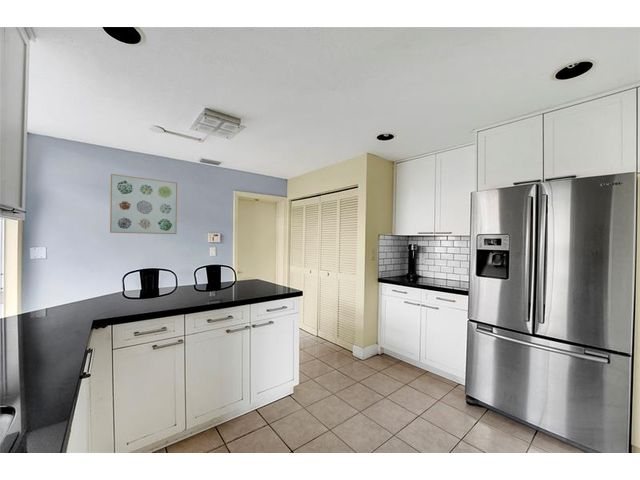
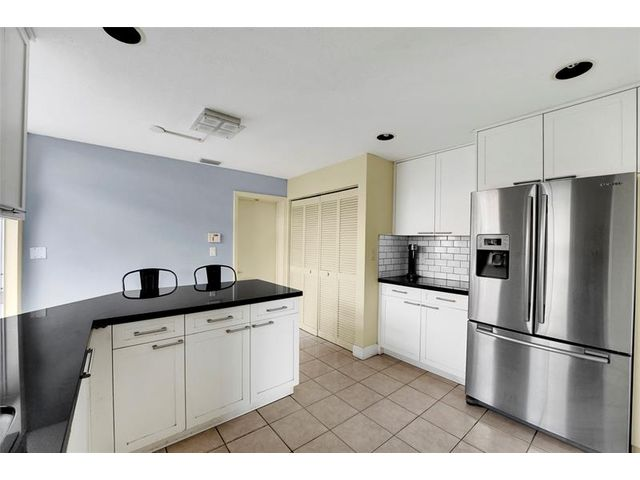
- wall art [109,173,178,235]
